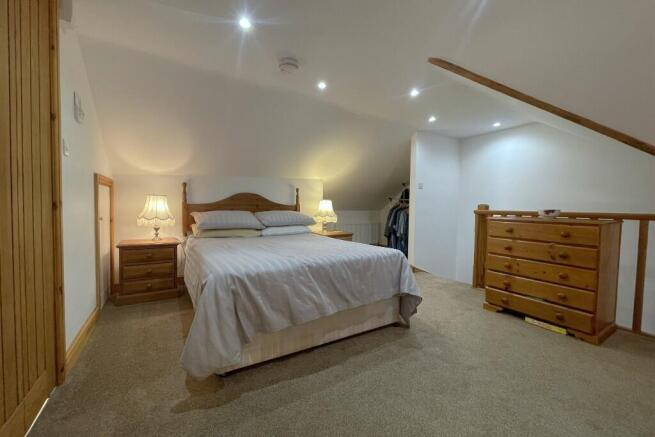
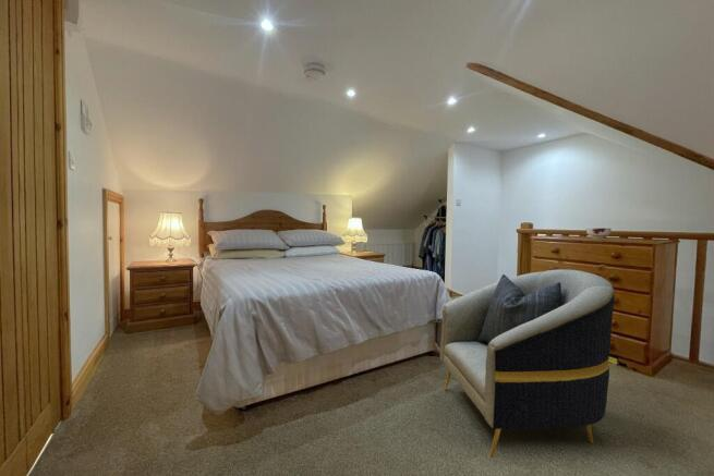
+ armchair [439,268,616,459]
